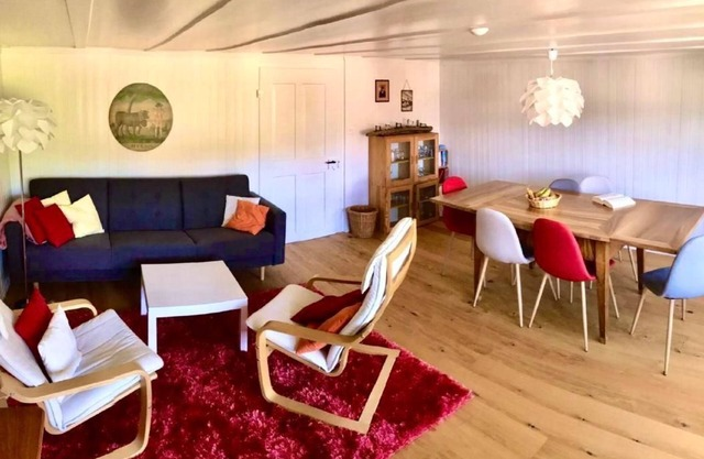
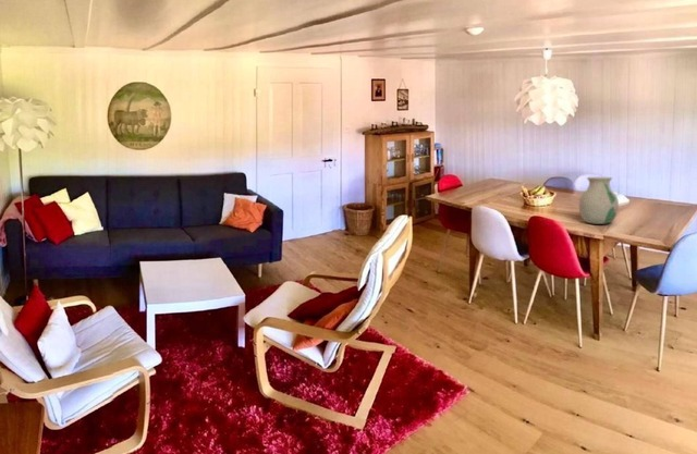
+ vase [578,176,620,225]
